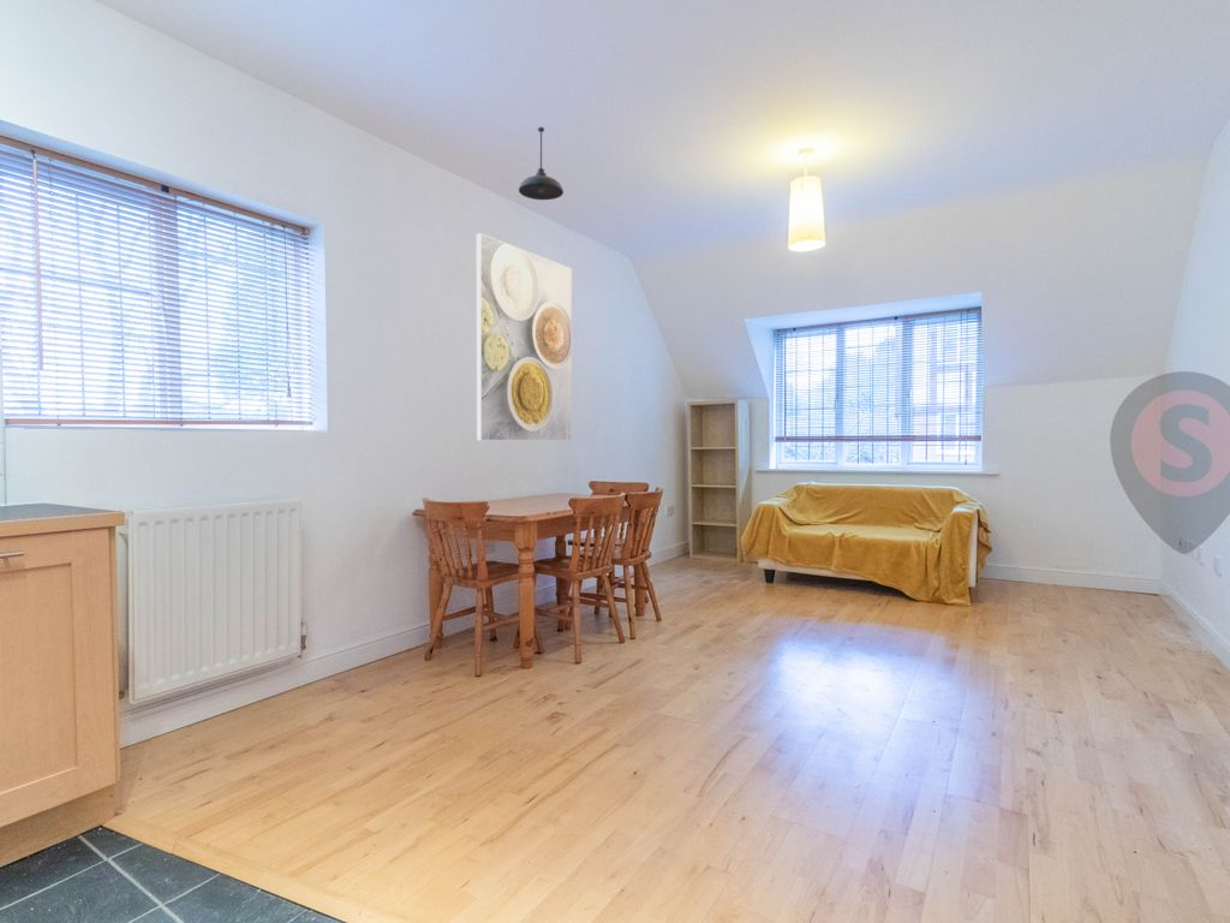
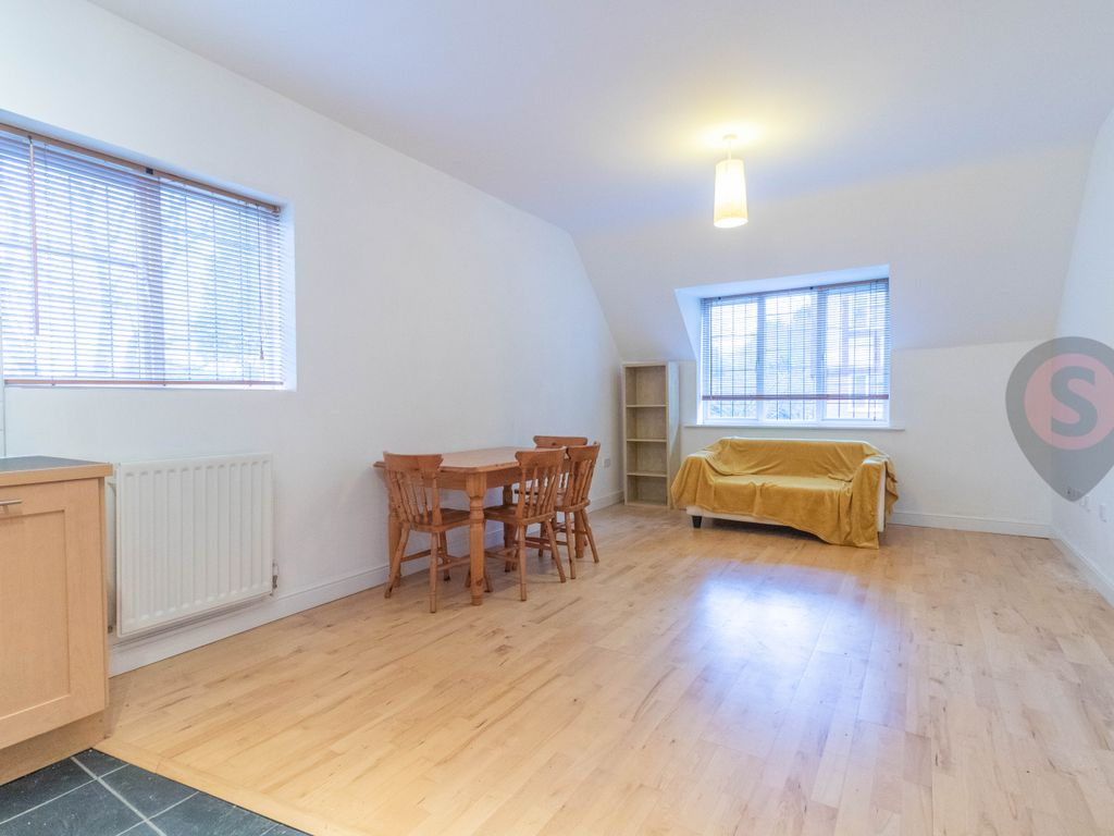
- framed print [476,232,573,442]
- pendant light [518,126,565,201]
